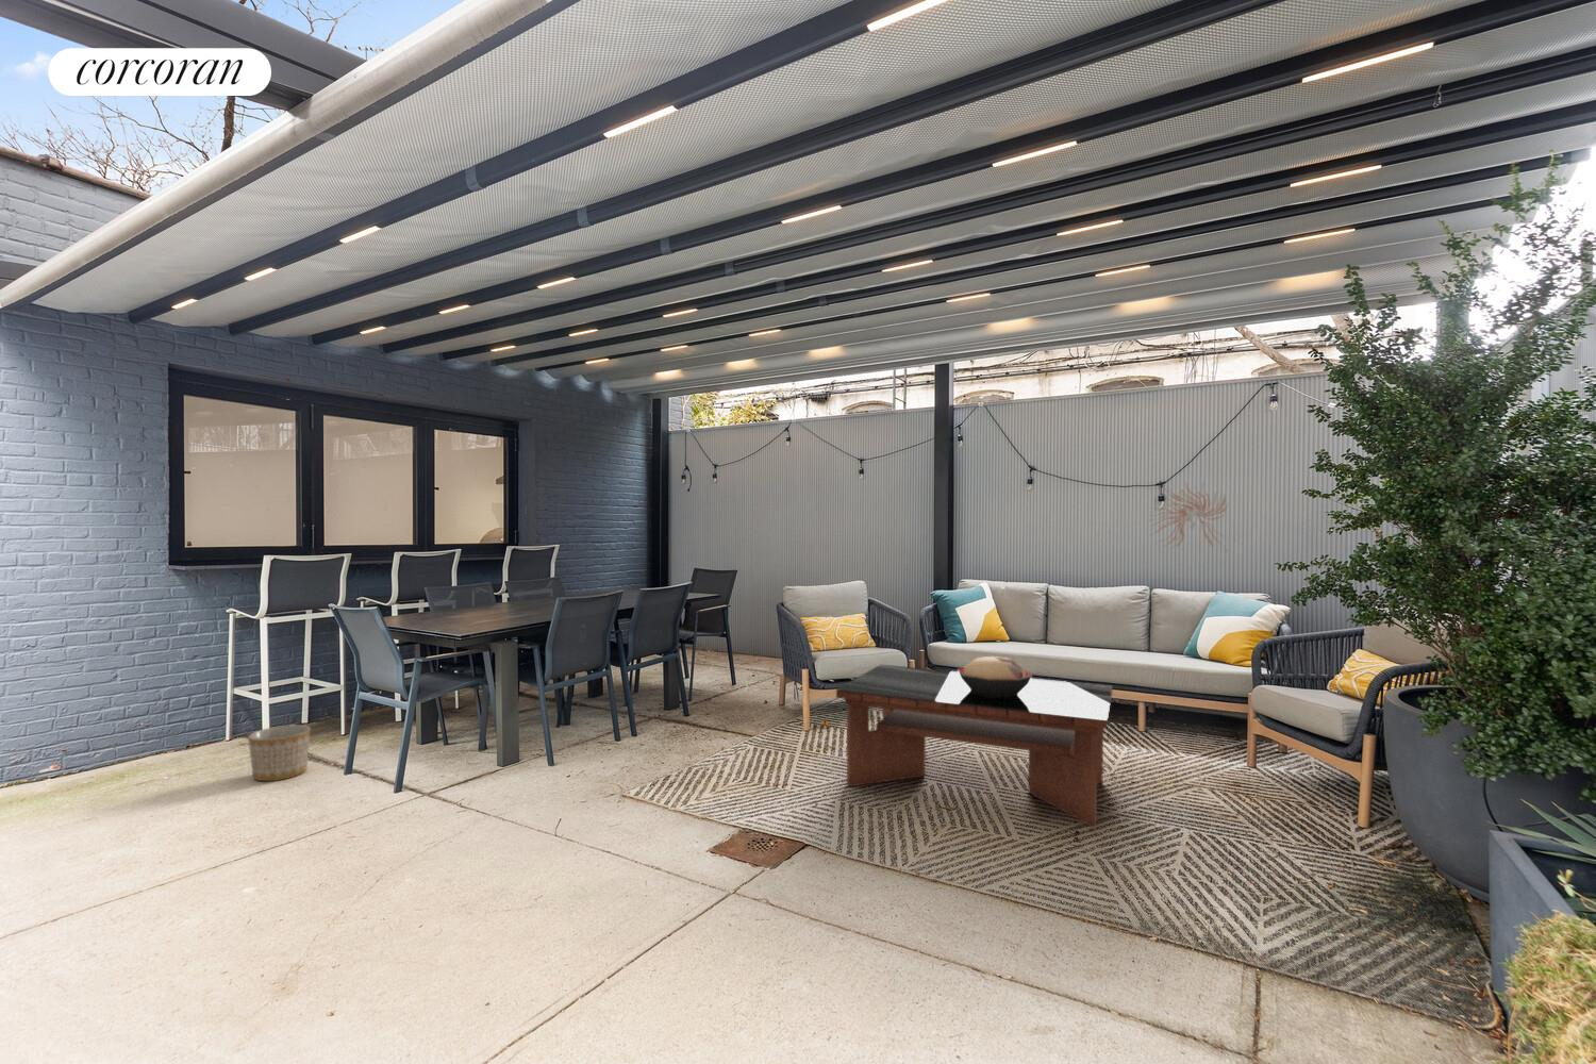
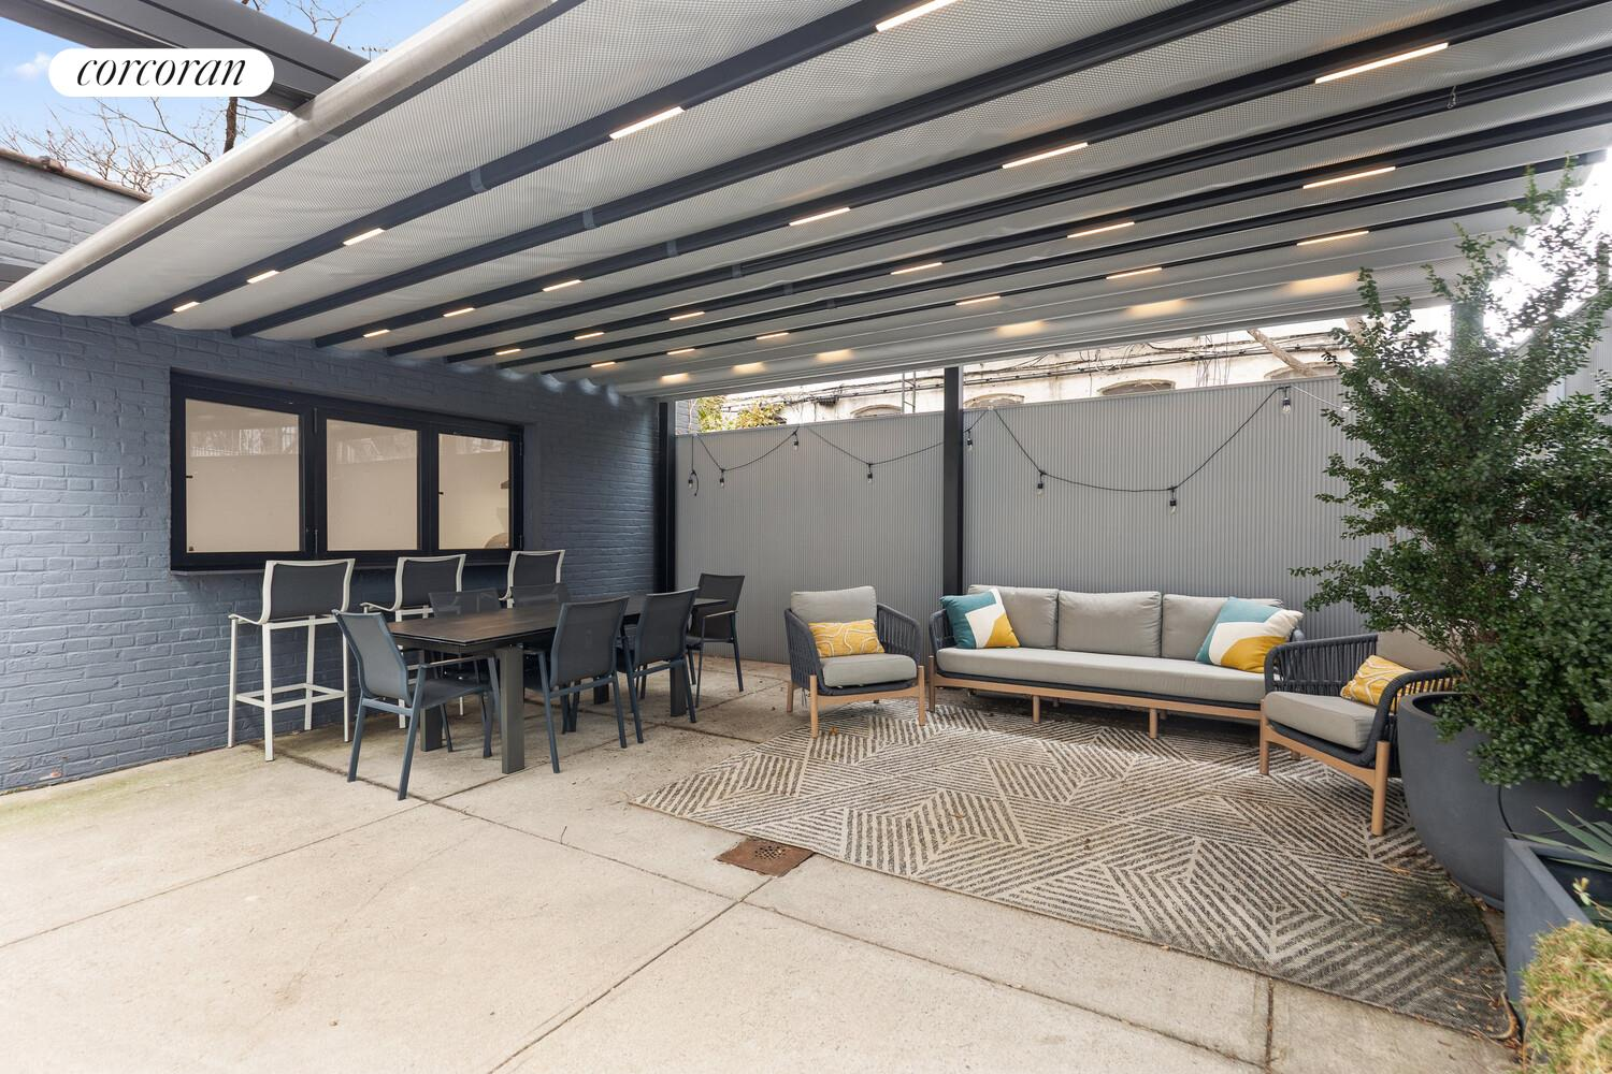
- decorative bowl [956,656,1033,698]
- planter [247,723,312,783]
- coffee table [835,664,1113,826]
- wall sculpture [1147,480,1230,553]
